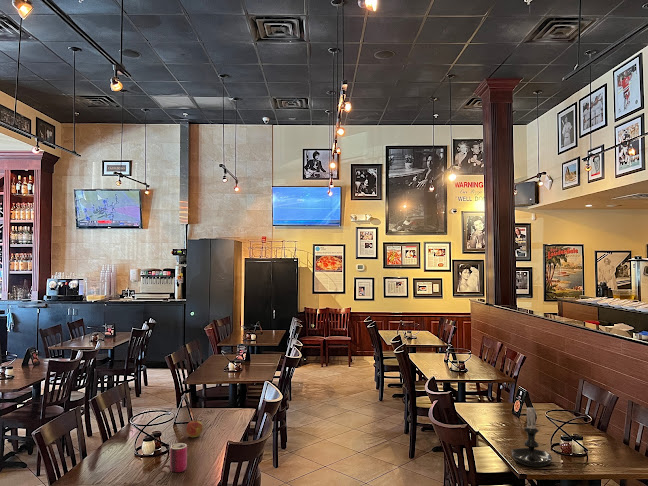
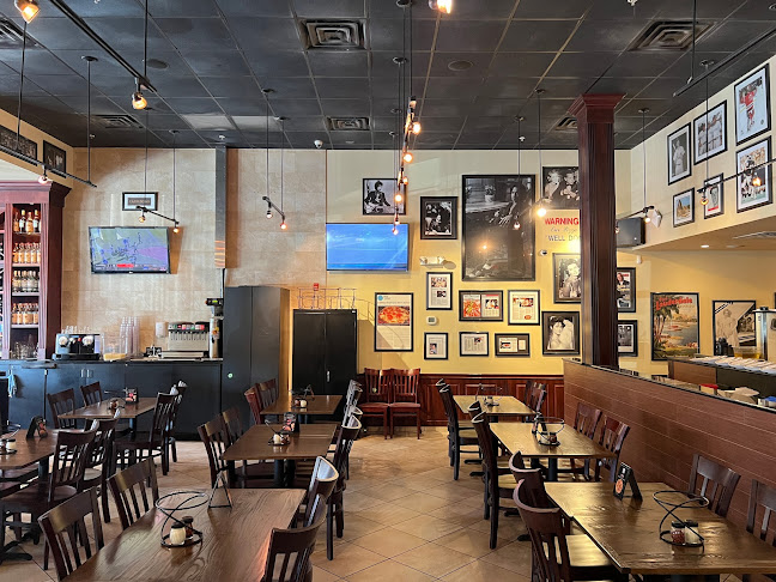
- apple [185,418,204,438]
- candle holder [510,403,553,468]
- can [169,442,188,473]
